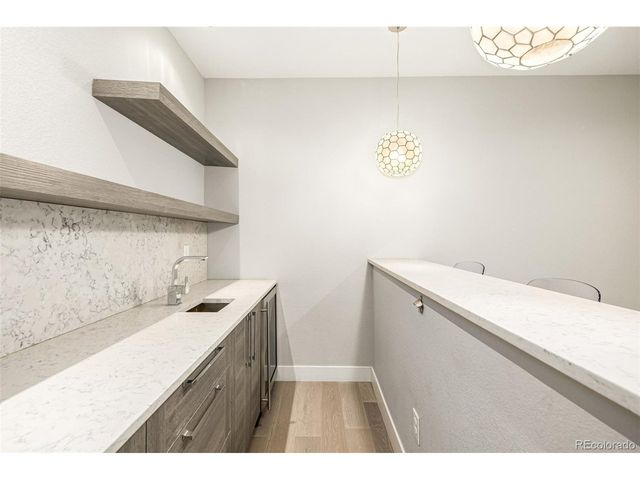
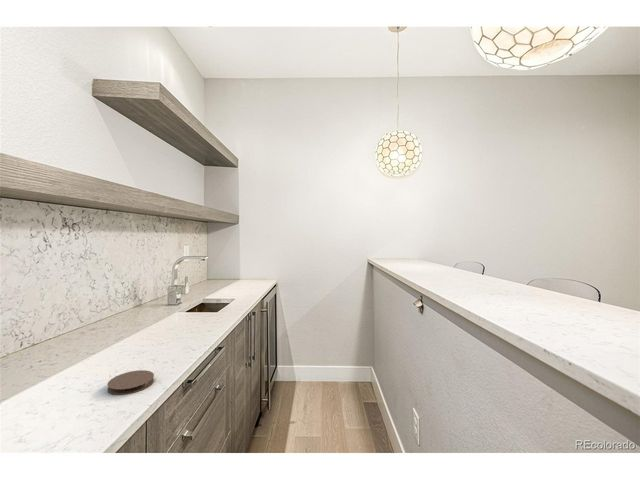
+ coaster [106,369,155,396]
